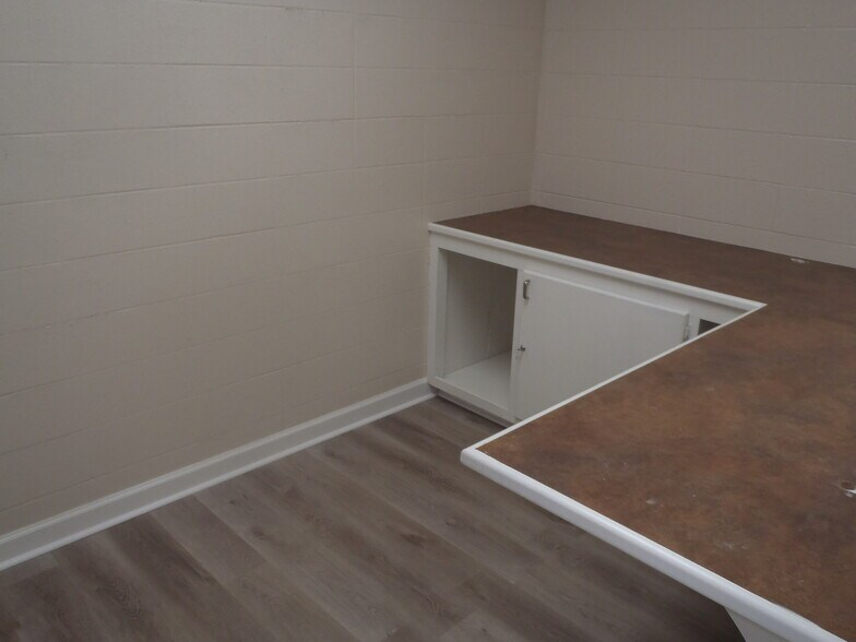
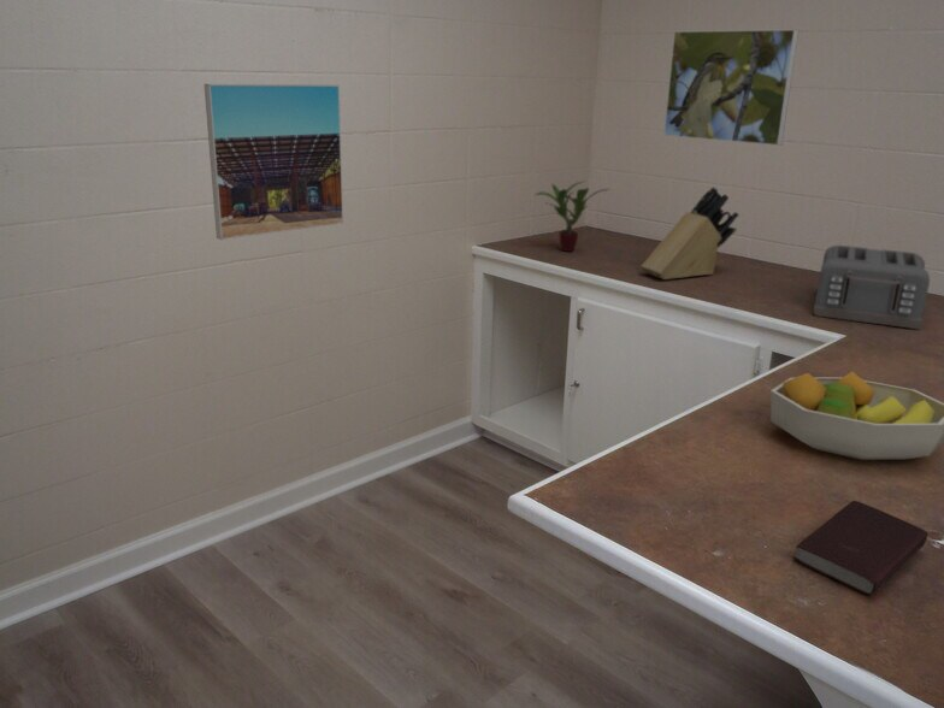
+ book [792,500,930,596]
+ knife block [639,185,741,281]
+ toaster [813,244,931,330]
+ fruit bowl [769,371,944,461]
+ potted plant [533,179,612,253]
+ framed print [662,28,800,147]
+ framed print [203,83,344,241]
